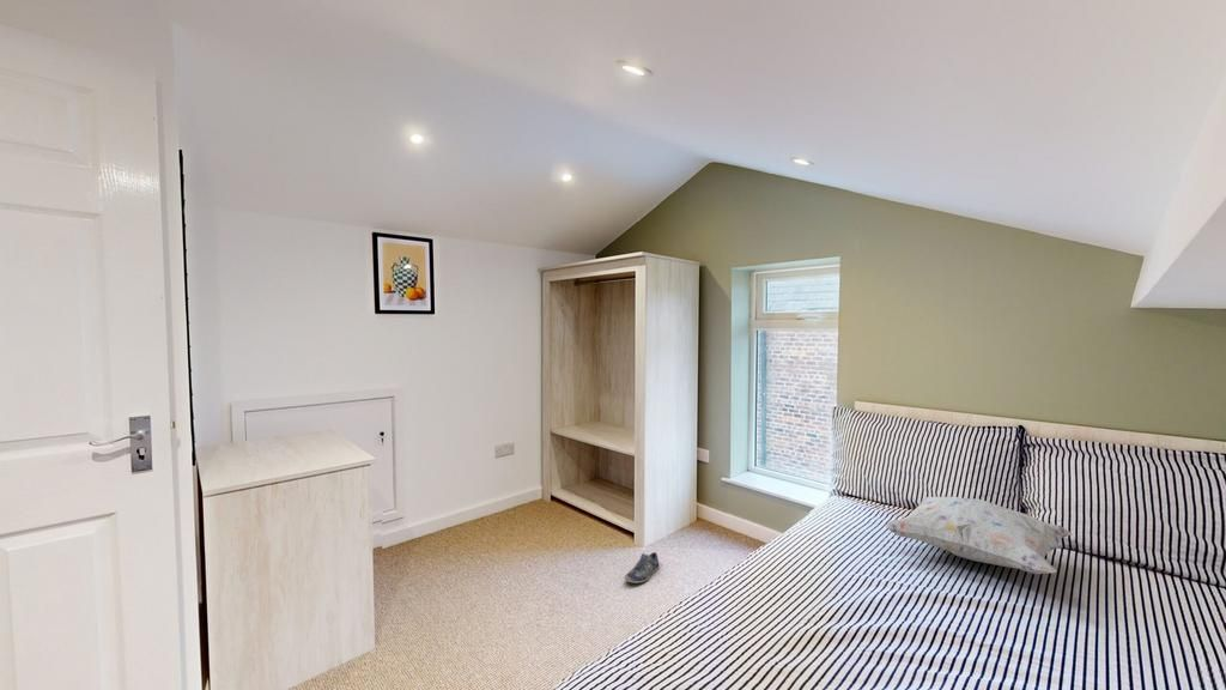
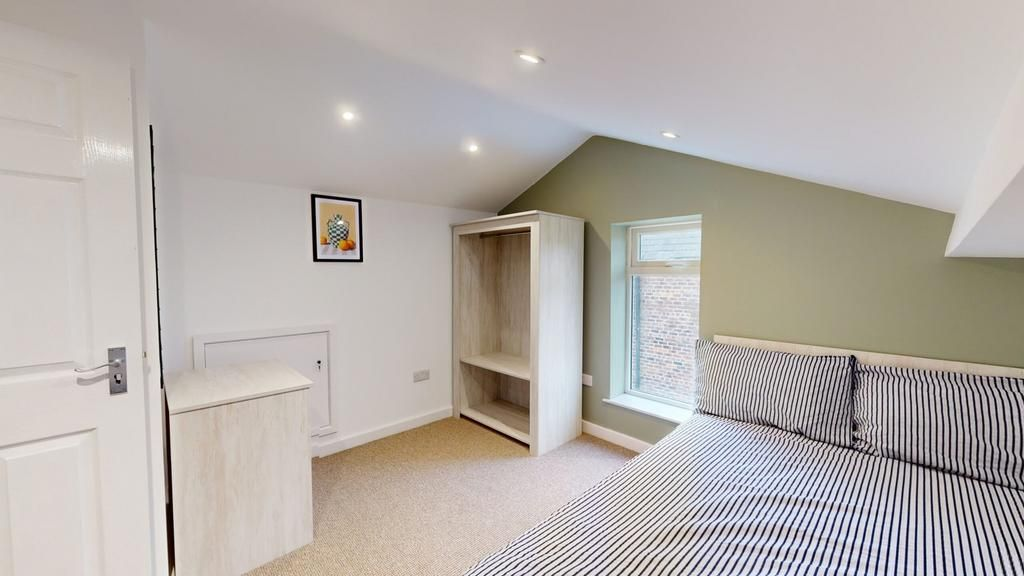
- shoe [624,551,660,585]
- decorative pillow [884,496,1074,575]
